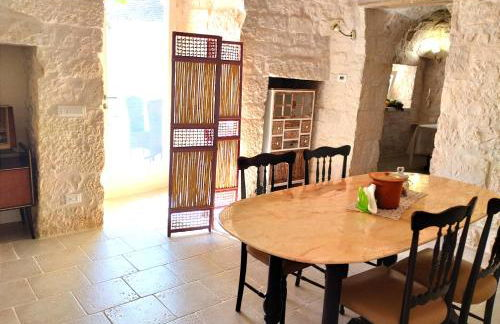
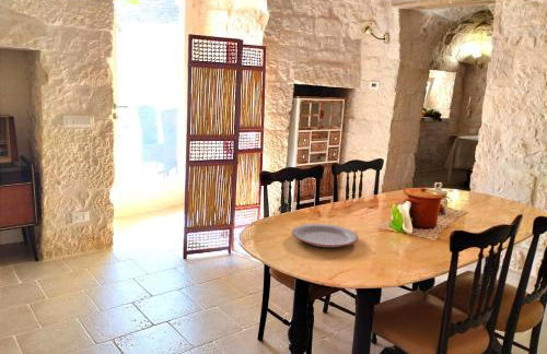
+ plate [291,223,360,248]
